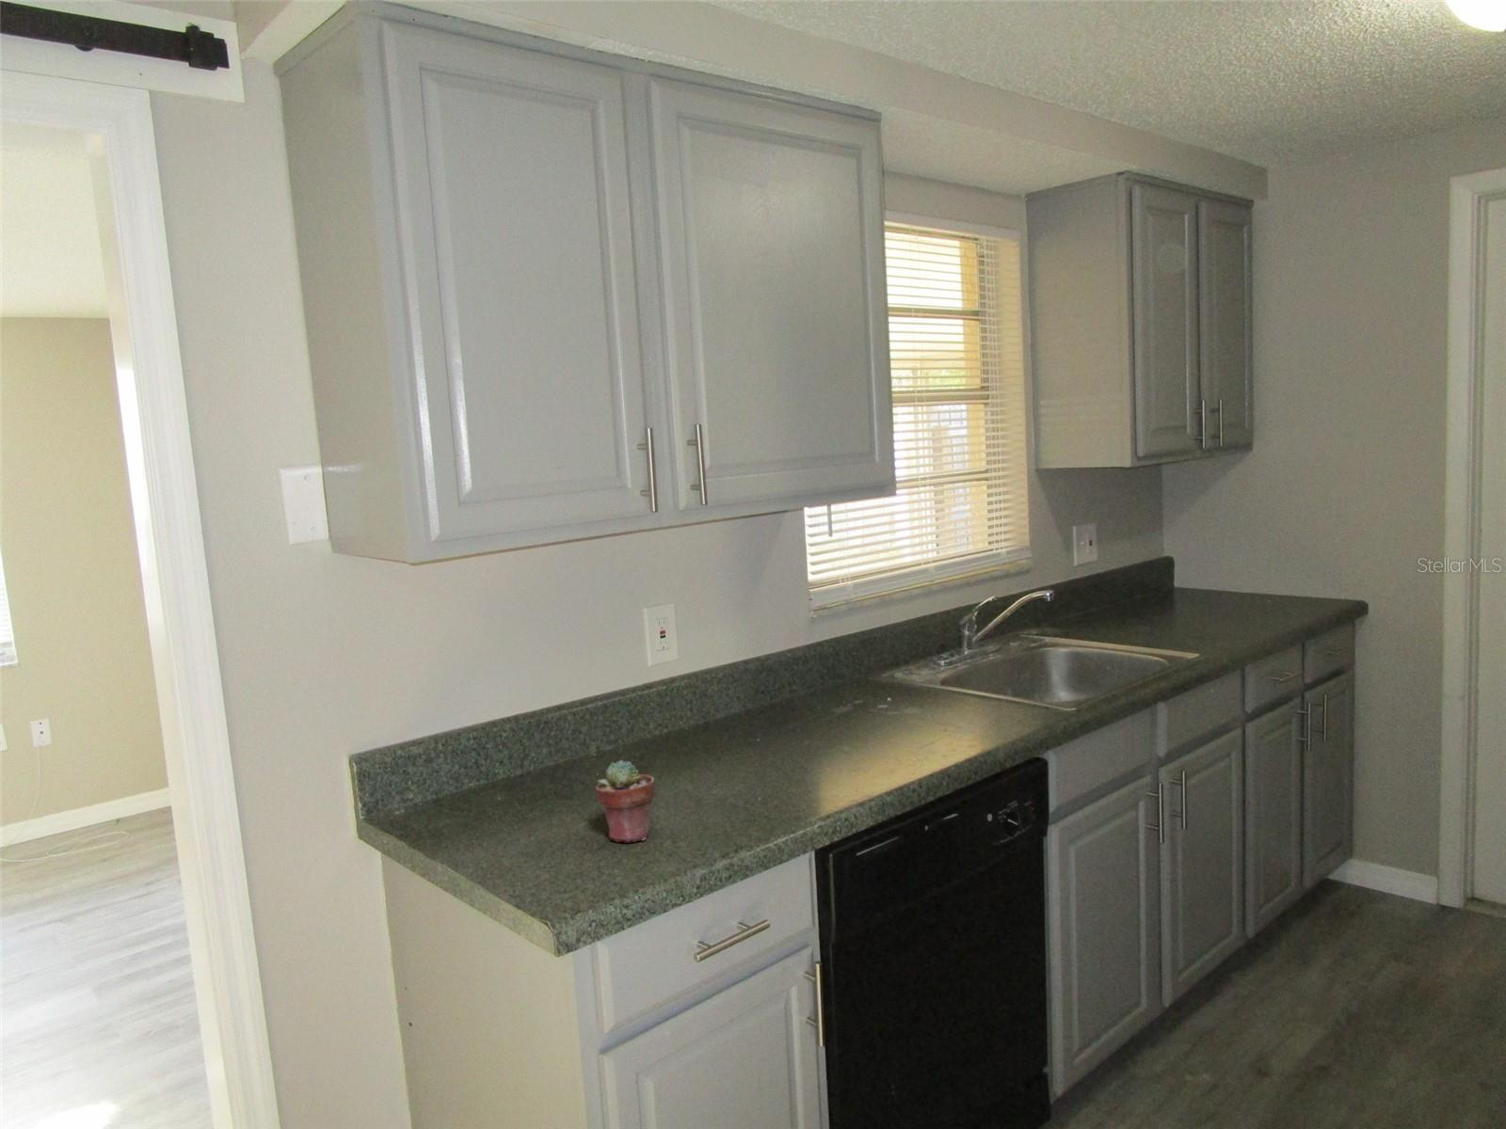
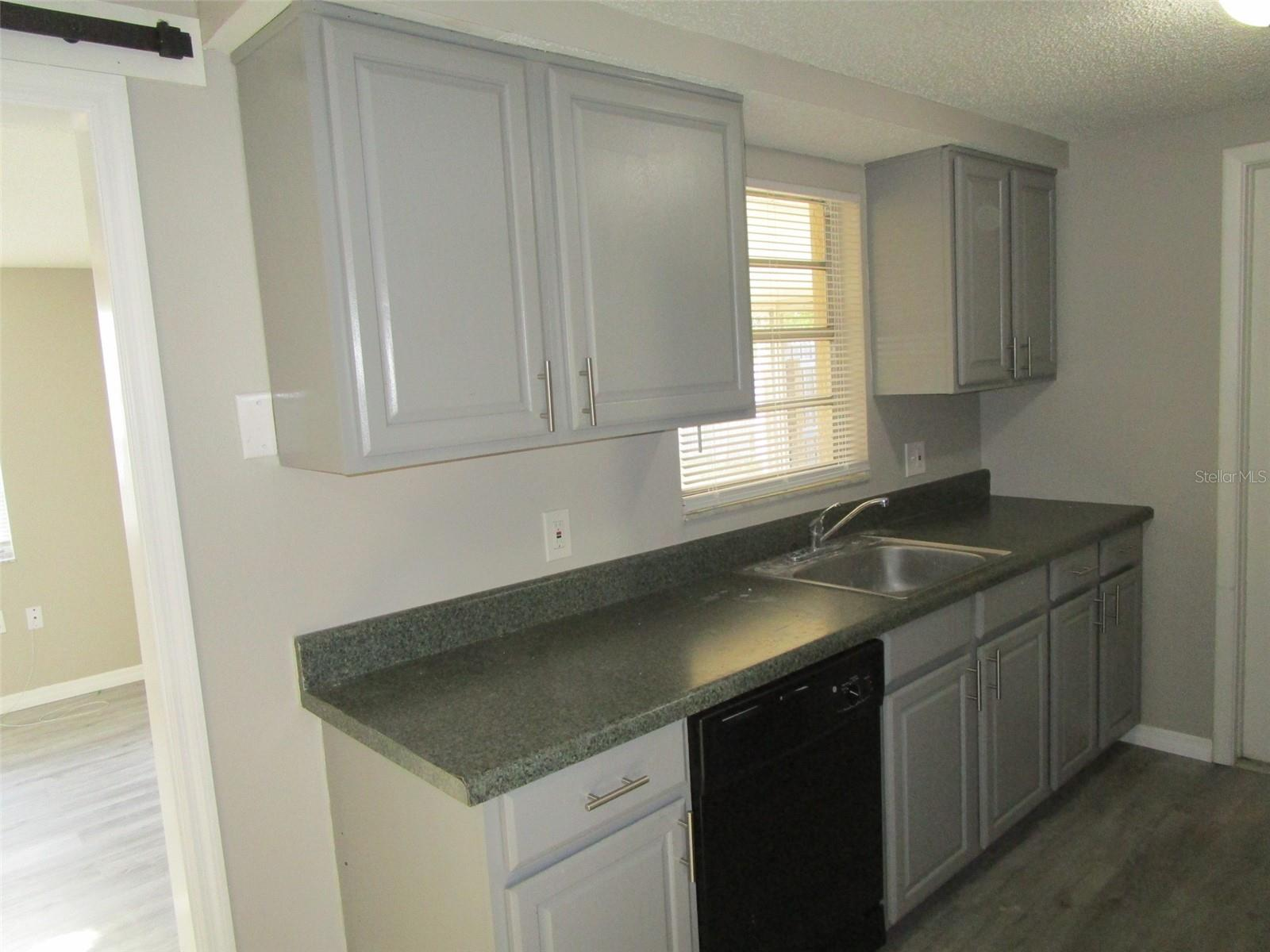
- potted succulent [595,759,657,843]
